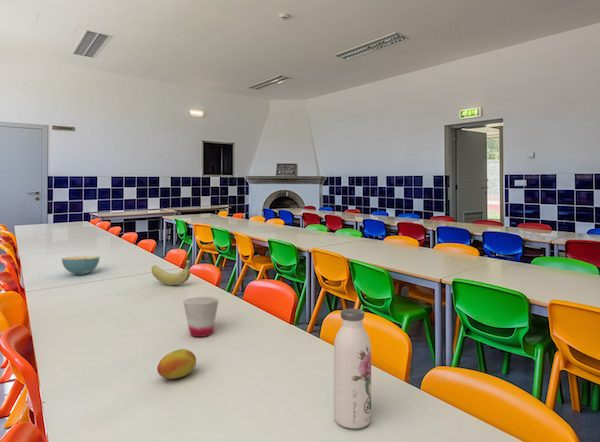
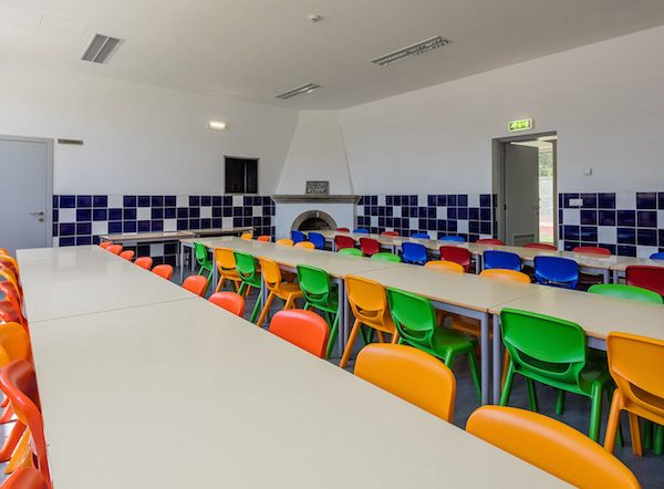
- cereal bowl [61,255,101,276]
- banana [151,259,191,286]
- cup [182,296,220,338]
- fruit [156,348,197,380]
- water bottle [333,308,372,430]
